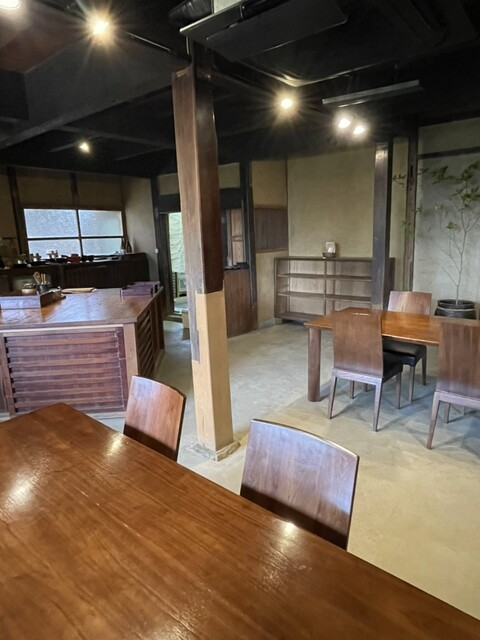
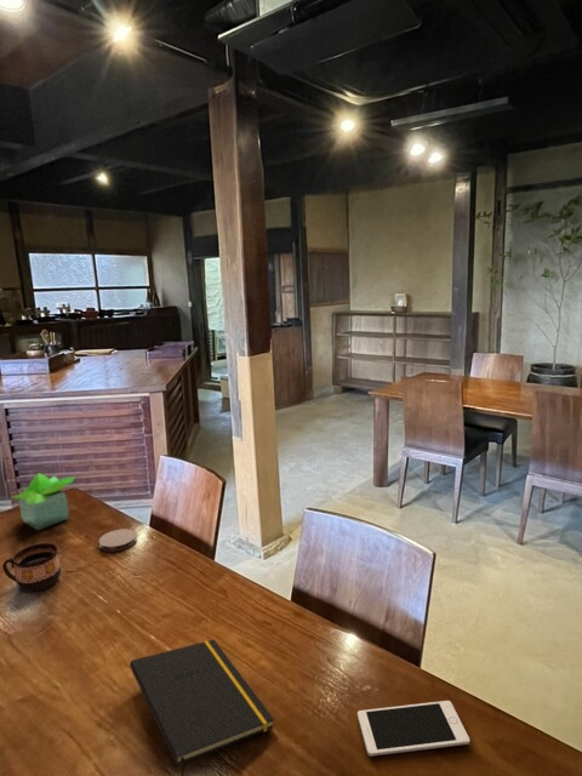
+ cup [1,542,62,593]
+ notepad [129,638,275,776]
+ cell phone [356,700,470,758]
+ coaster [98,527,138,553]
+ potted plant [12,472,76,531]
